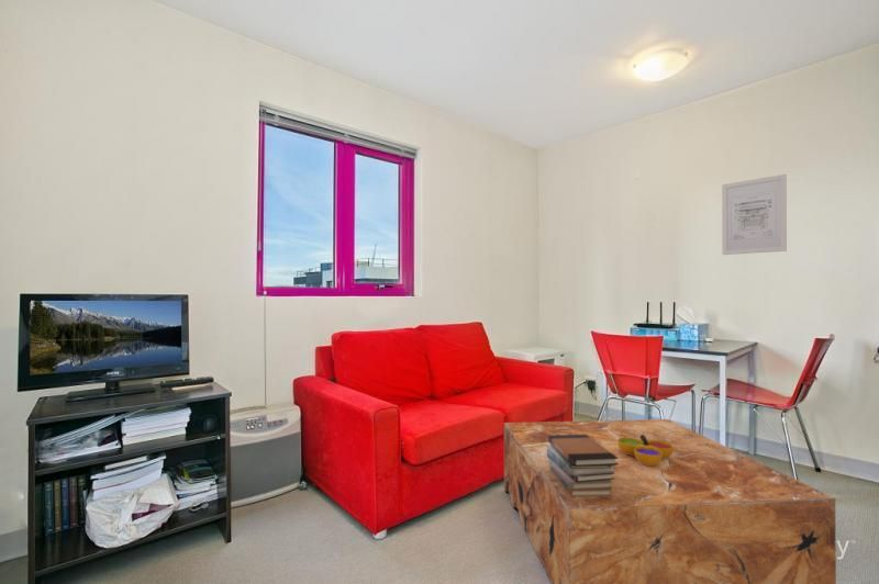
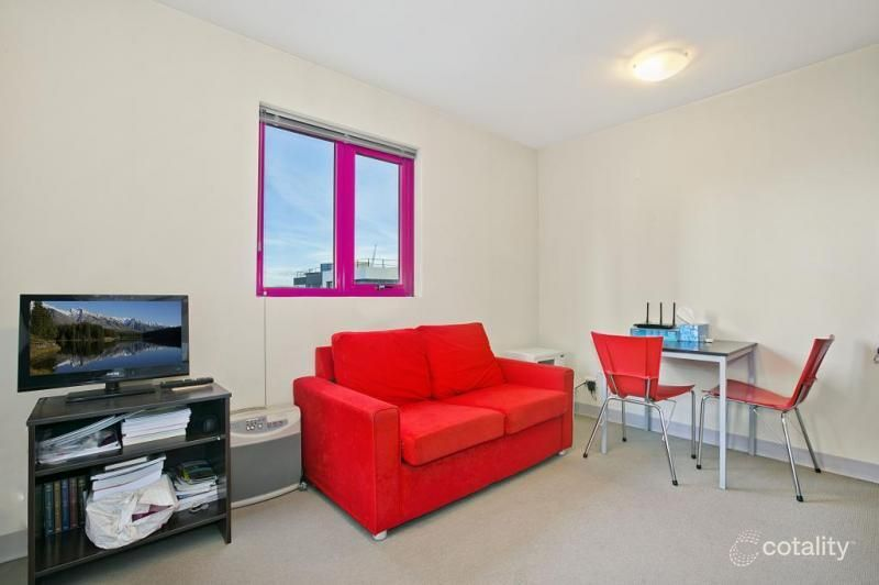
- book stack [547,435,619,496]
- coffee table [503,418,837,584]
- wall art [721,173,788,256]
- decorative bowl [617,435,674,465]
